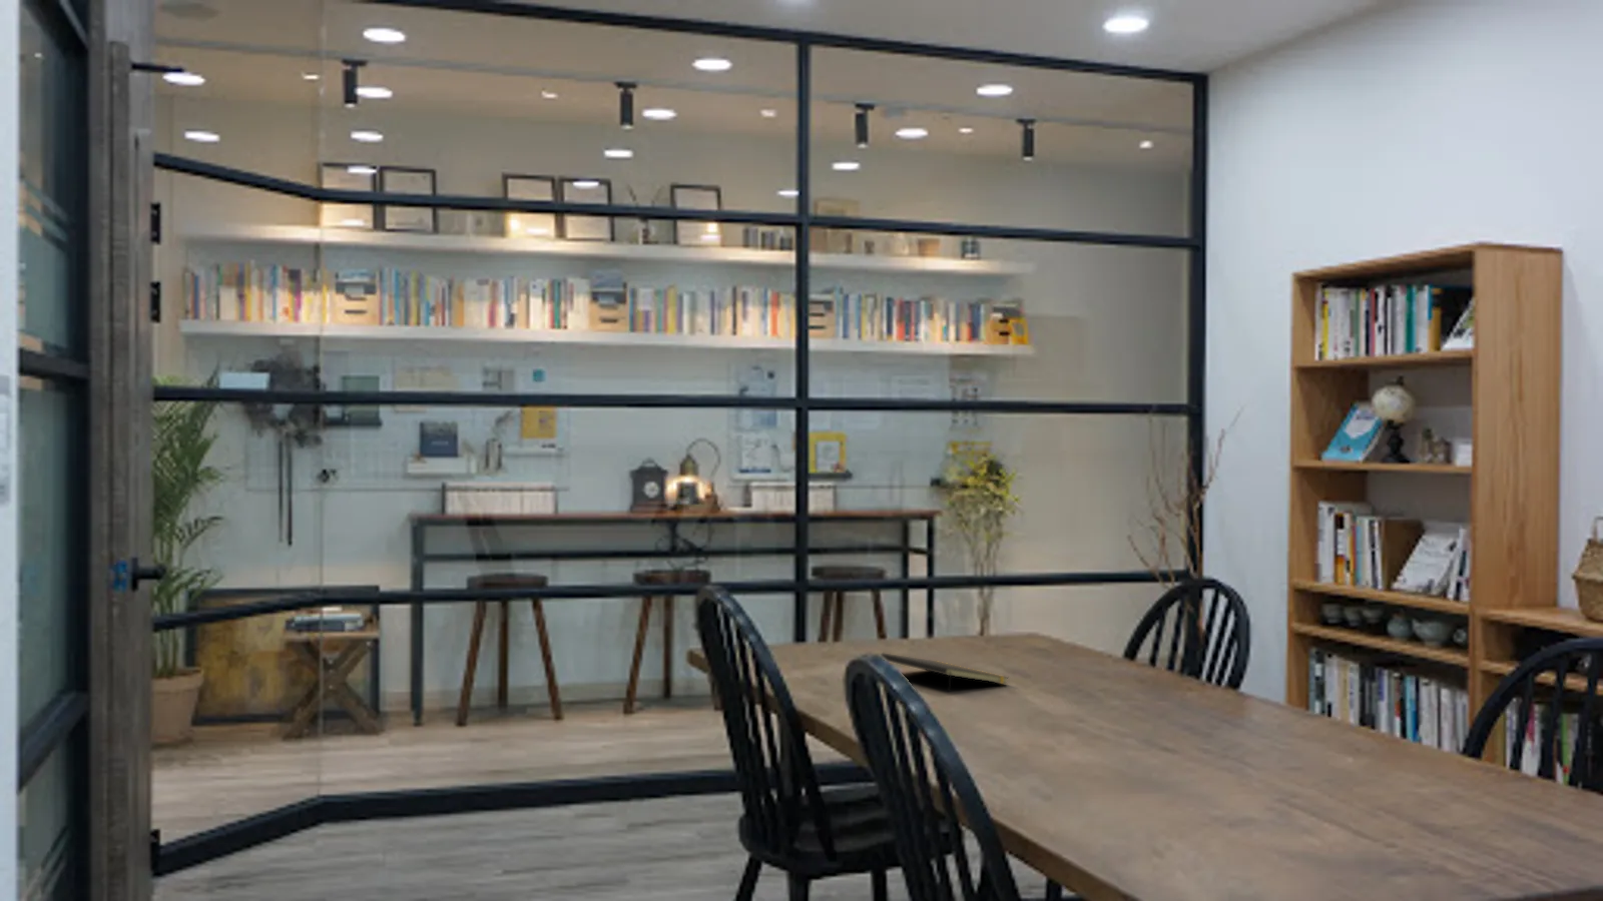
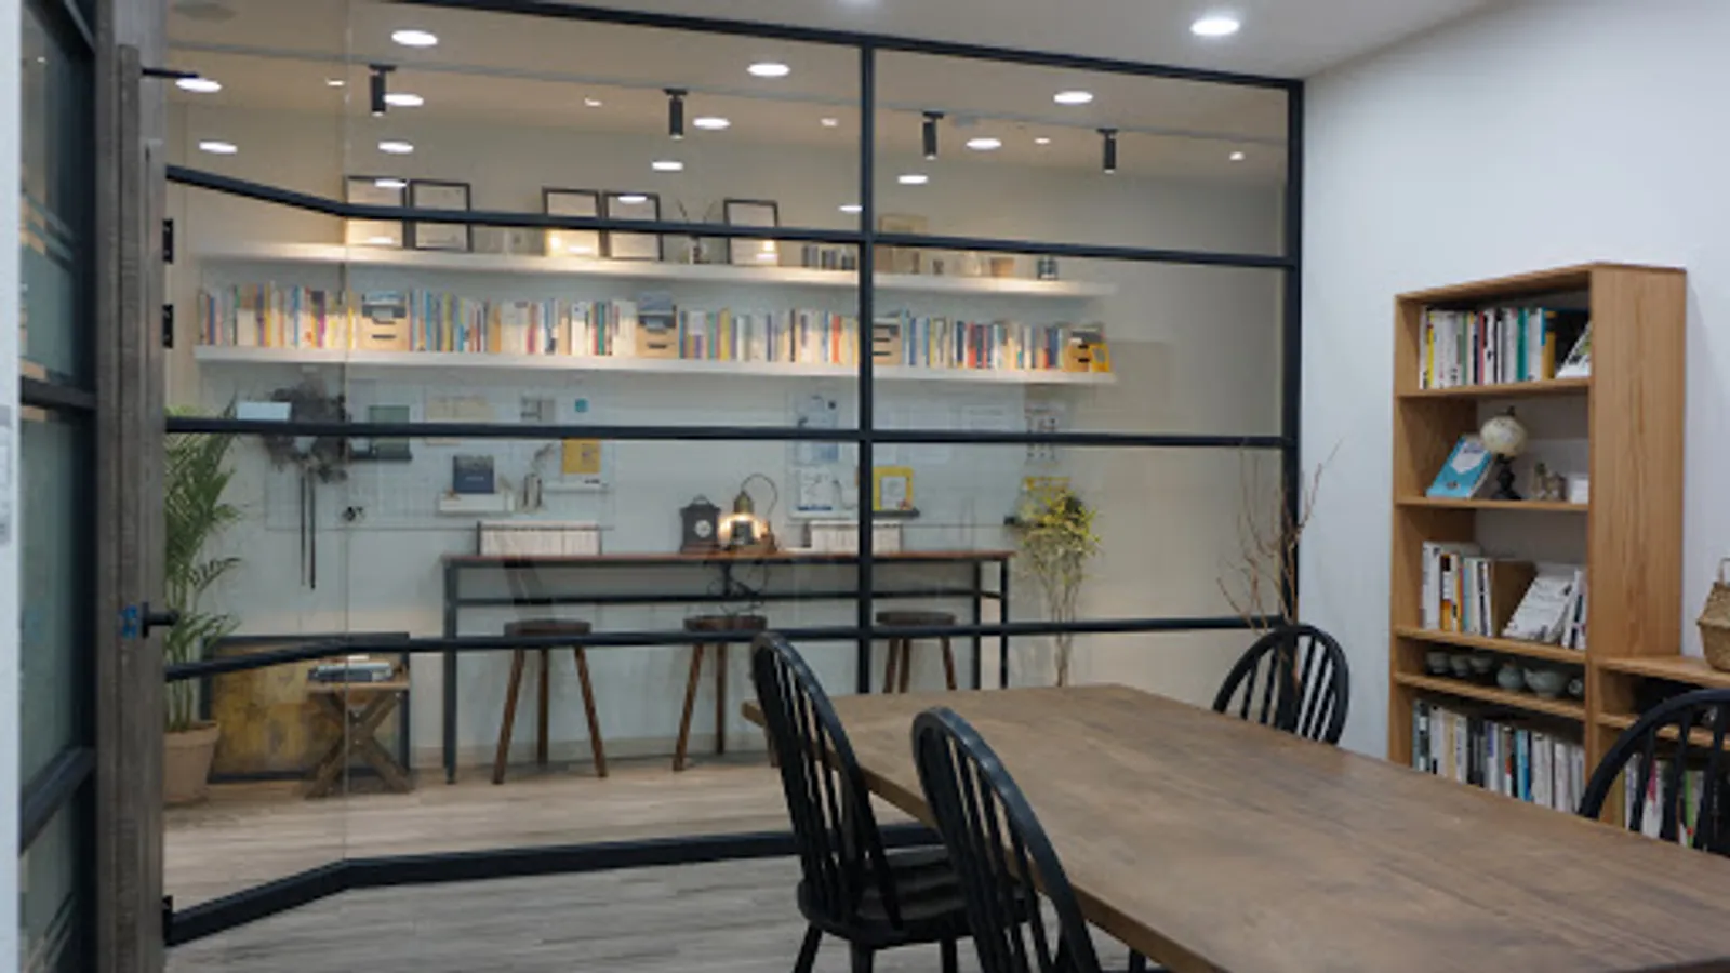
- notepad [880,651,1010,693]
